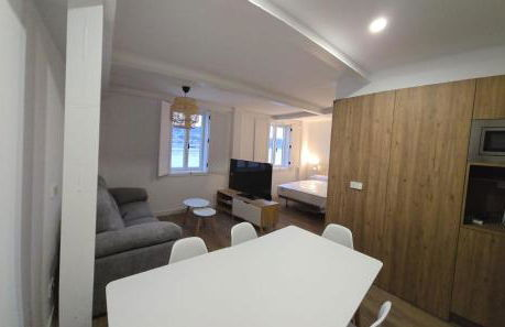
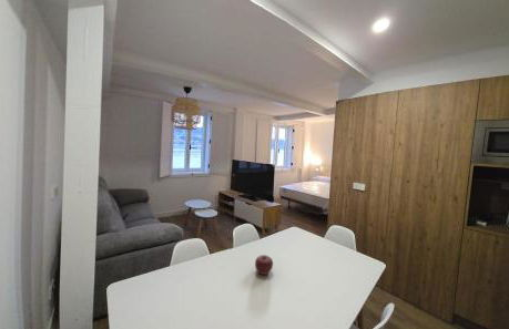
+ apple [254,254,274,276]
